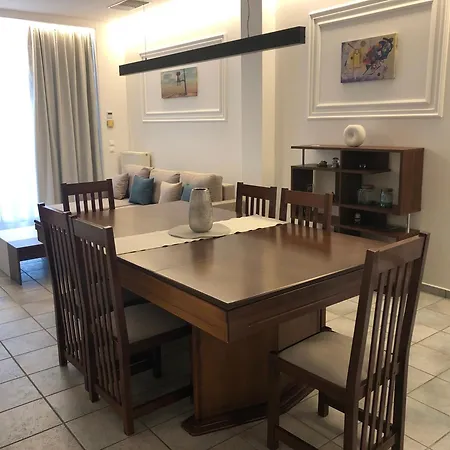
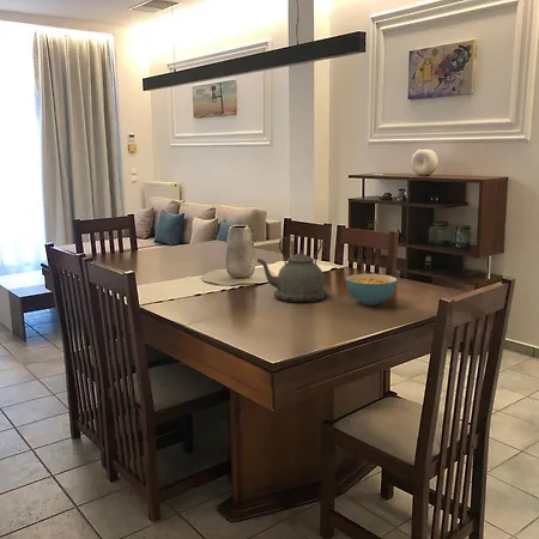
+ kettle [256,235,328,303]
+ cereal bowl [345,273,398,307]
